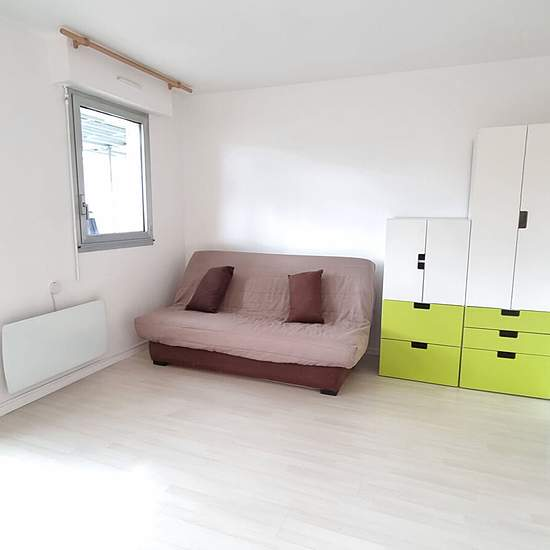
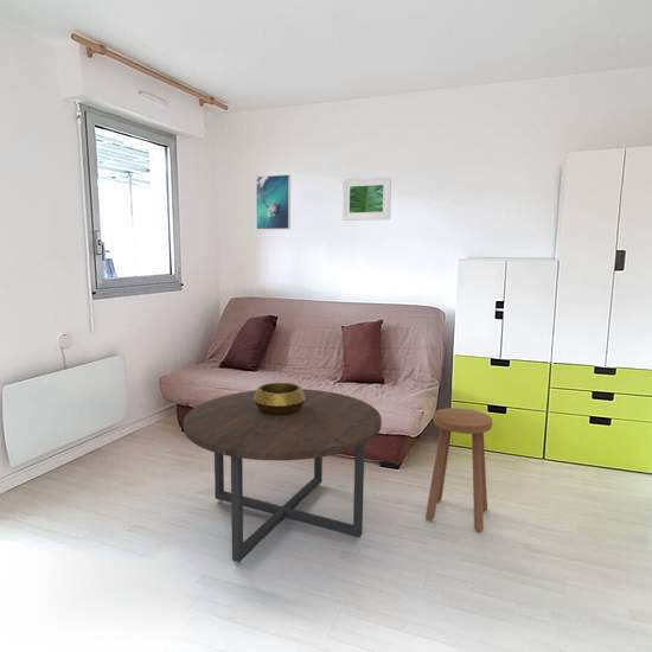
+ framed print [341,175,392,222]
+ stool [424,407,493,533]
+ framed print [255,173,292,231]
+ coffee table [183,388,383,567]
+ decorative bowl [254,382,306,416]
